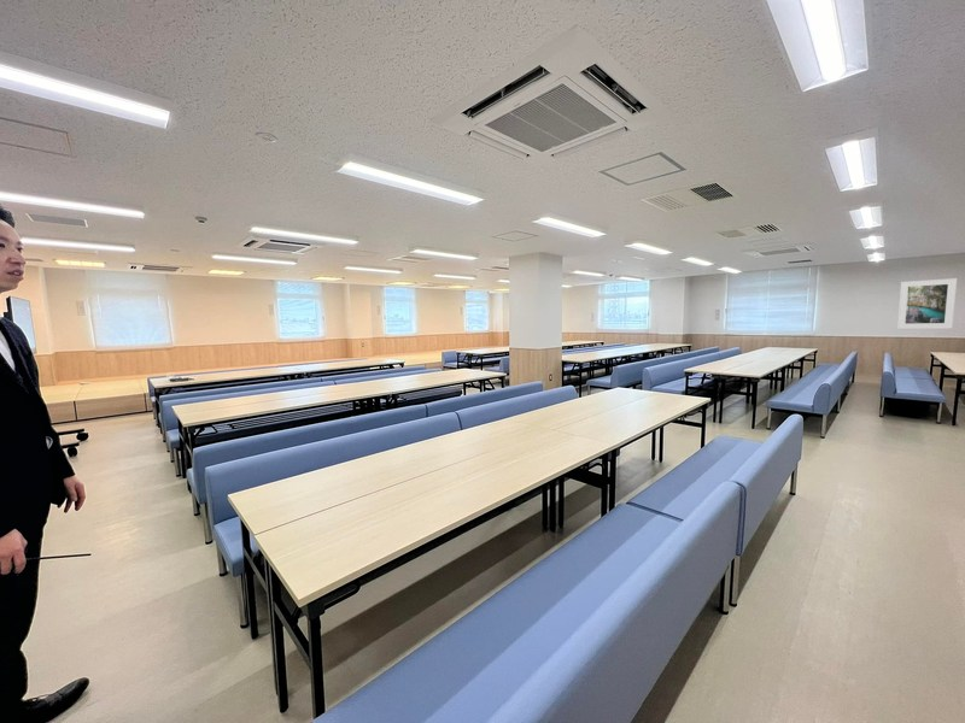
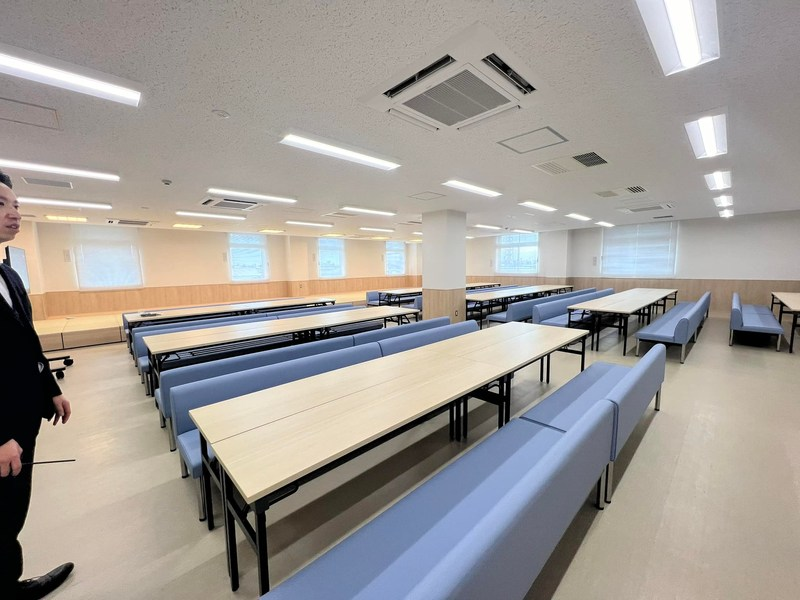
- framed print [896,277,958,330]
